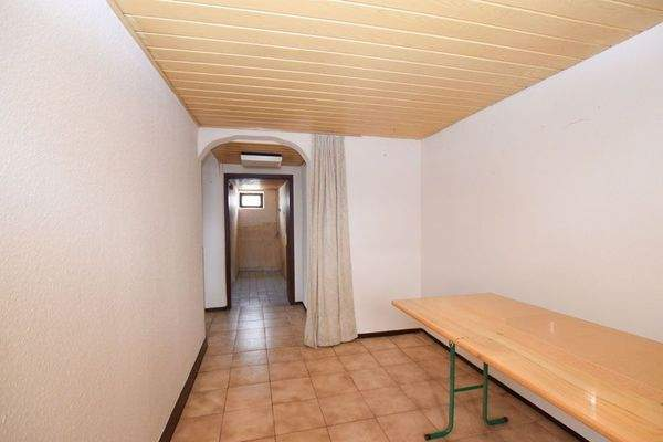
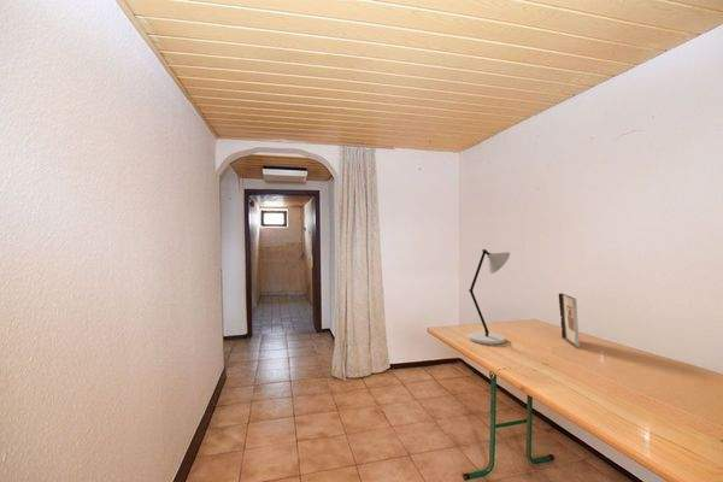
+ wooden plaque [558,293,581,348]
+ desk lamp [468,248,511,346]
